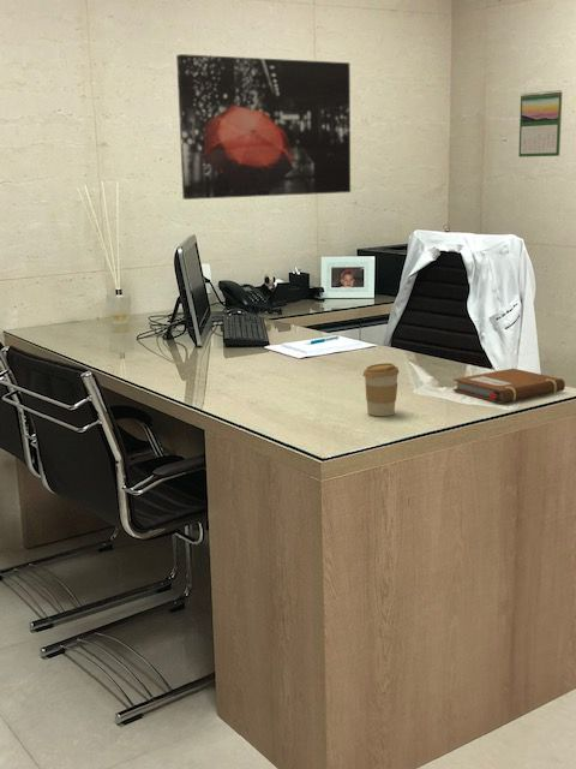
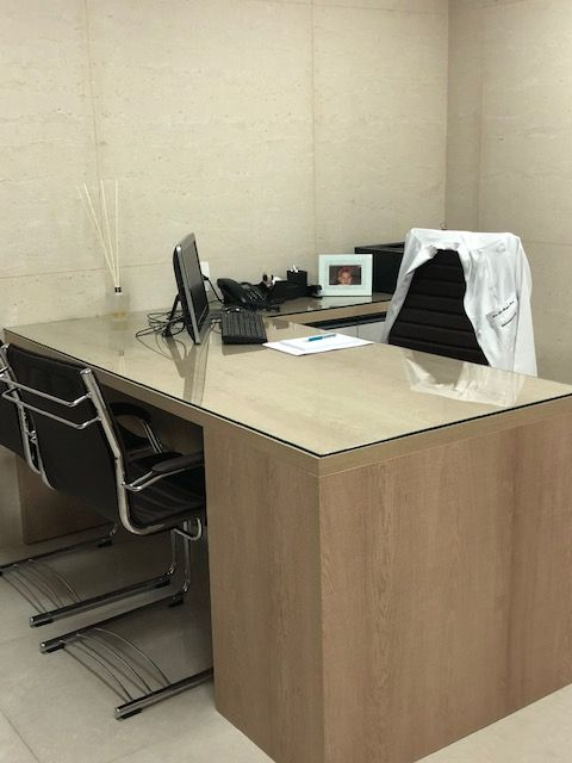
- notebook [452,368,566,404]
- calendar [517,89,563,159]
- wall art [175,53,352,201]
- coffee cup [362,362,400,417]
